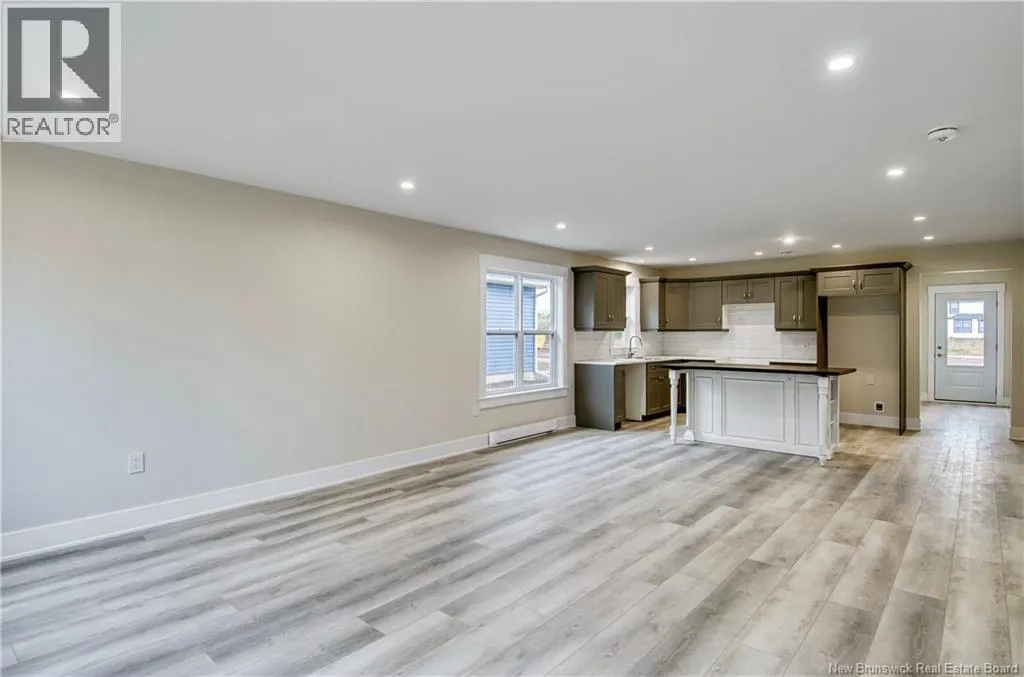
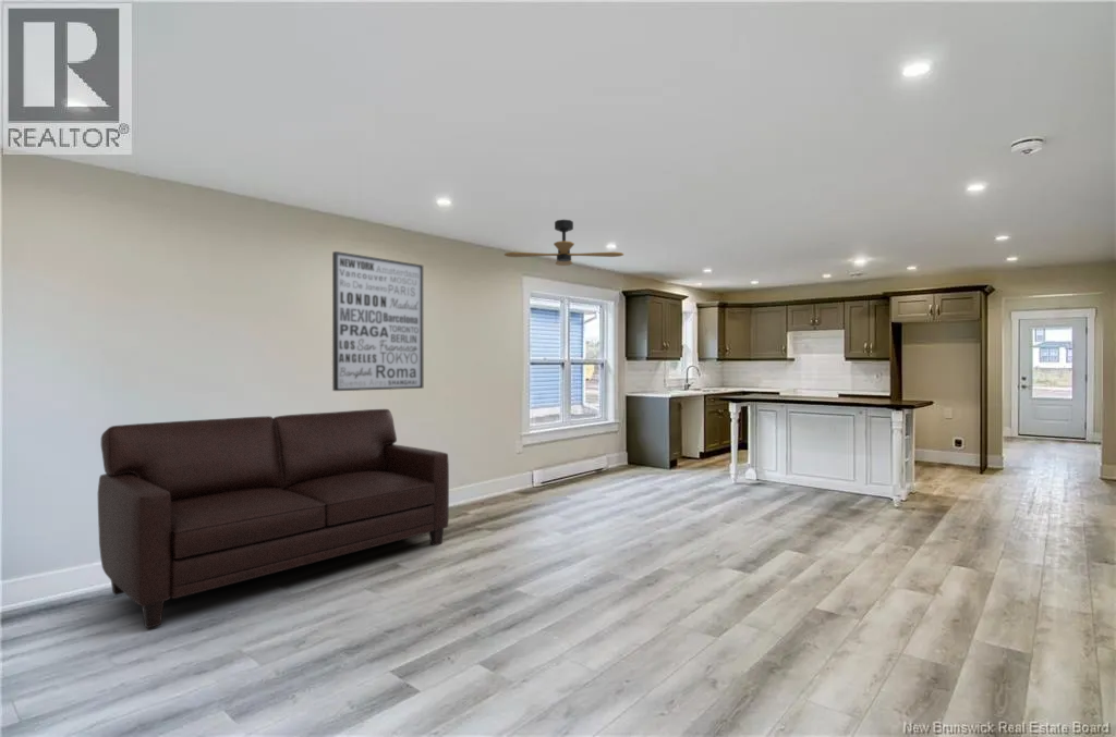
+ wall art [331,250,424,392]
+ ceiling fan [504,219,624,267]
+ sofa [97,408,450,629]
